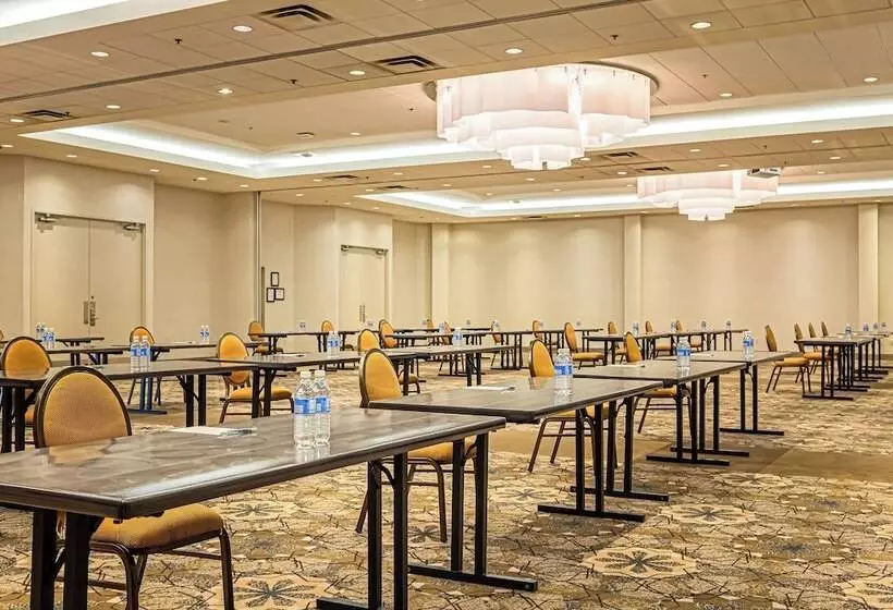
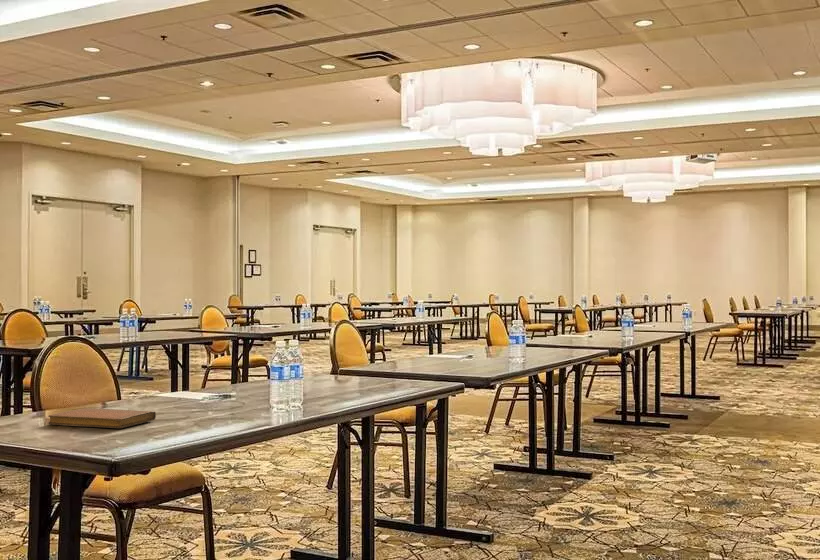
+ notebook [47,407,157,429]
